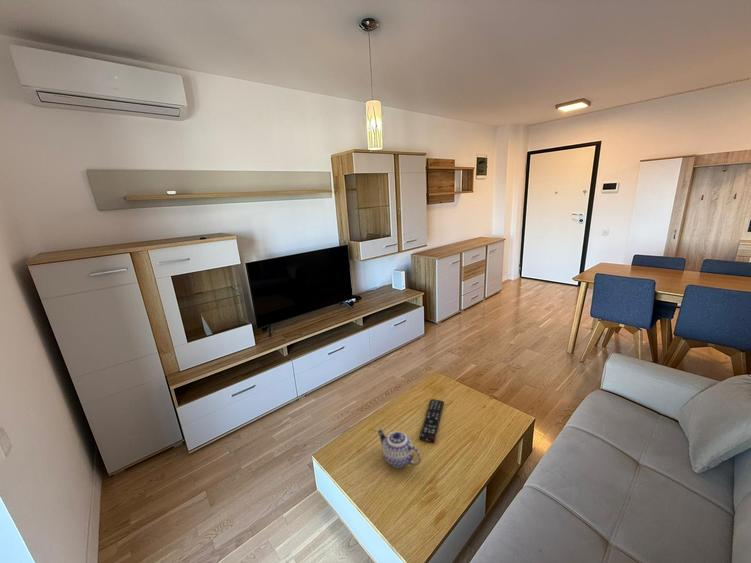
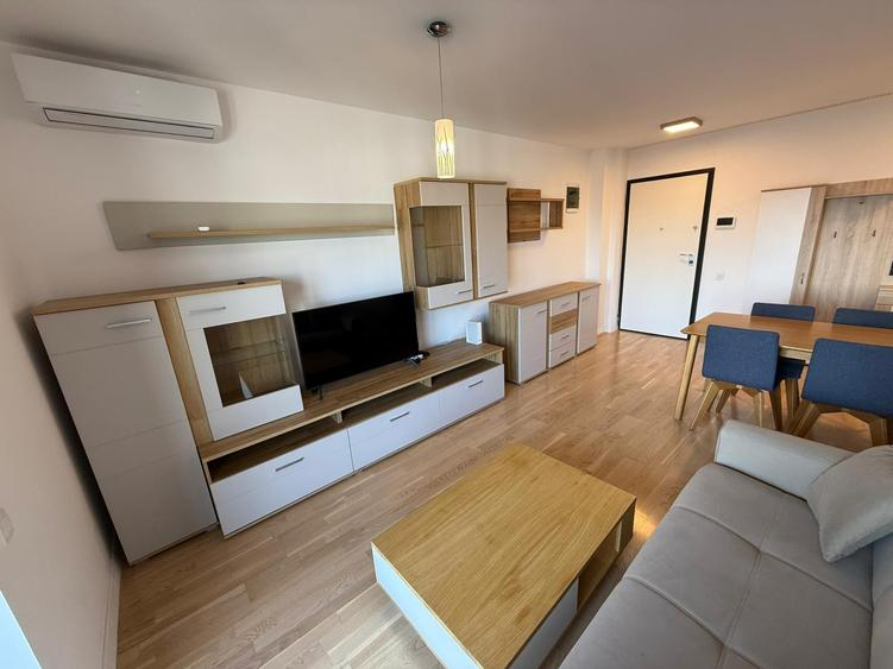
- remote control [418,398,445,443]
- teapot [376,427,422,469]
